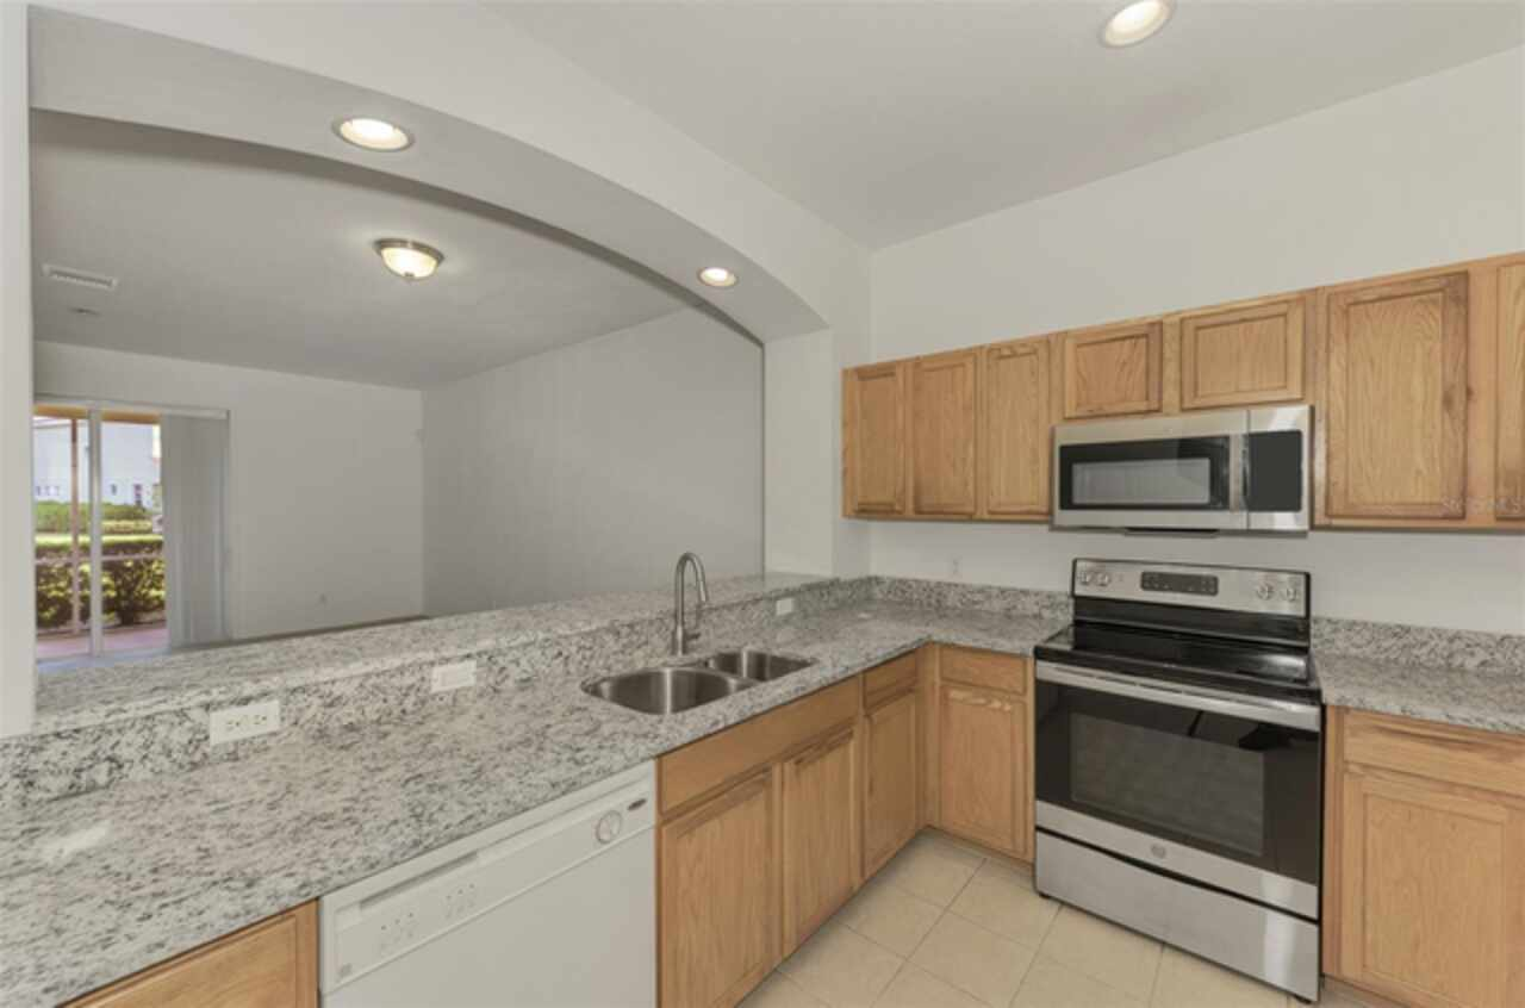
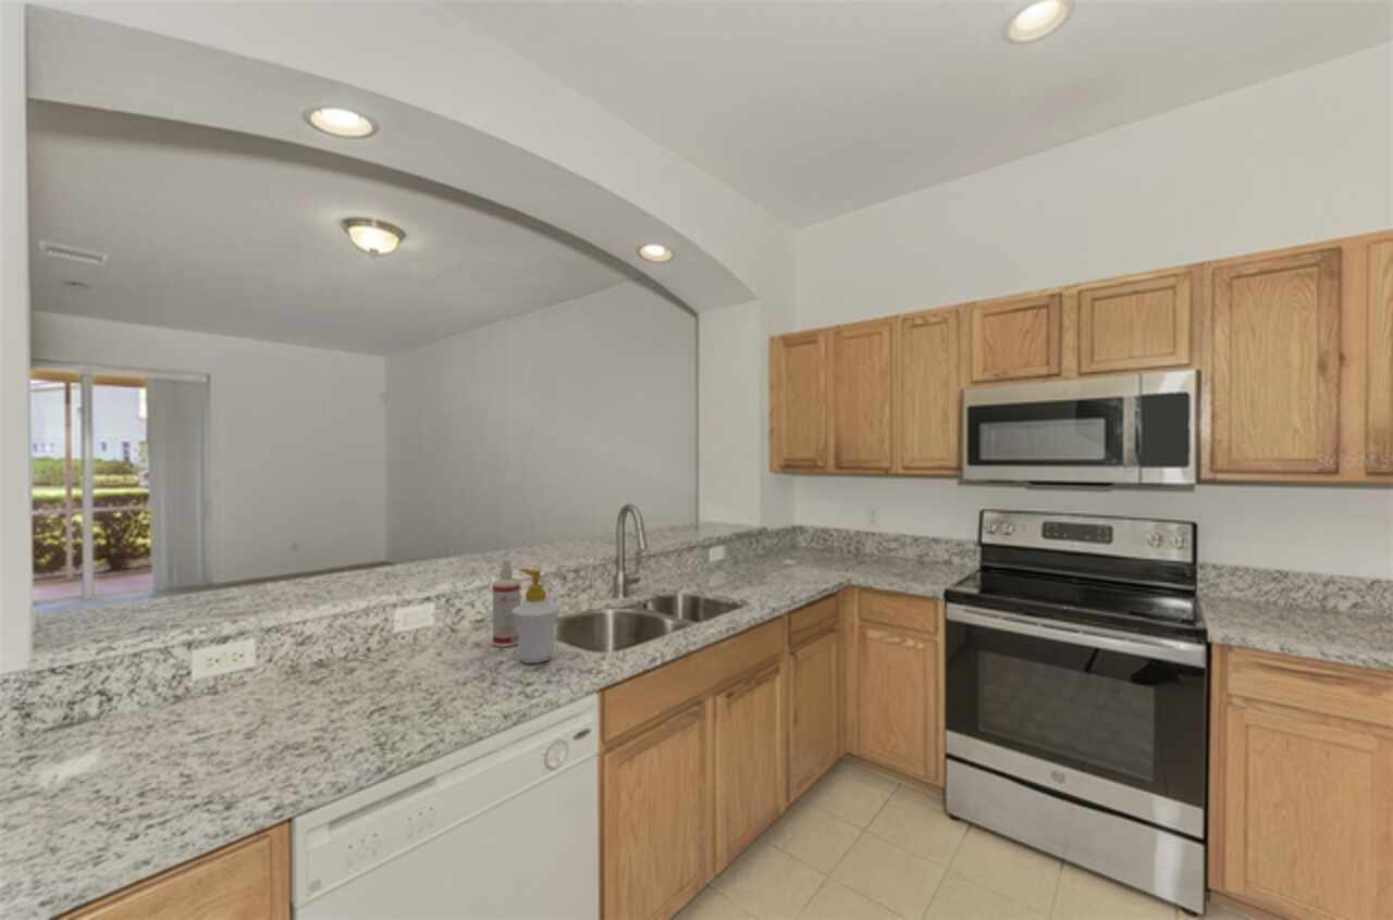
+ spray bottle [492,557,521,648]
+ soap bottle [511,568,560,664]
